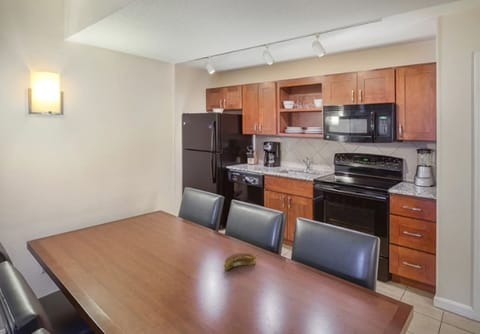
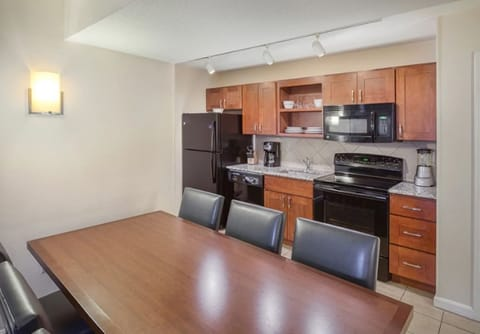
- banana [223,252,257,274]
